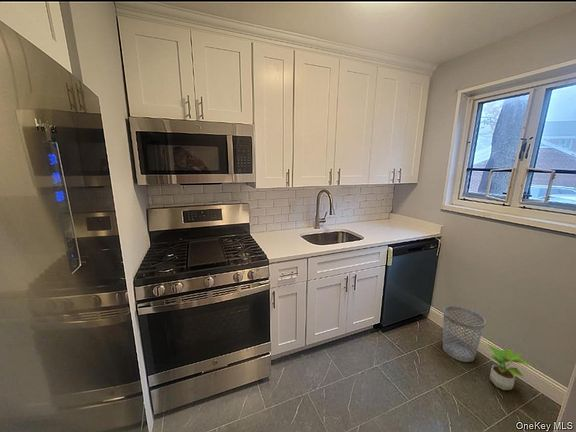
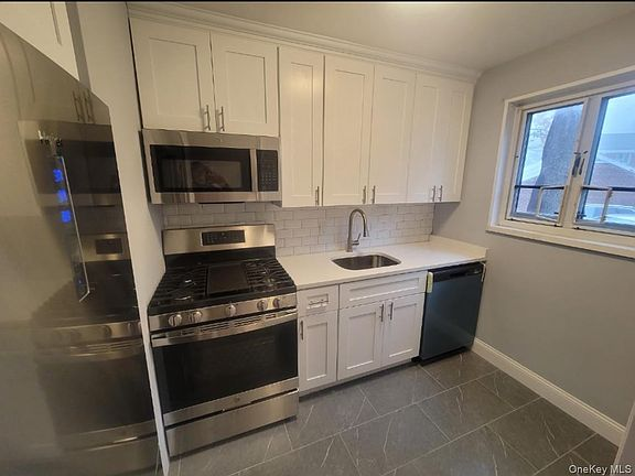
- potted plant [486,343,533,391]
- wastebasket [442,305,486,363]
